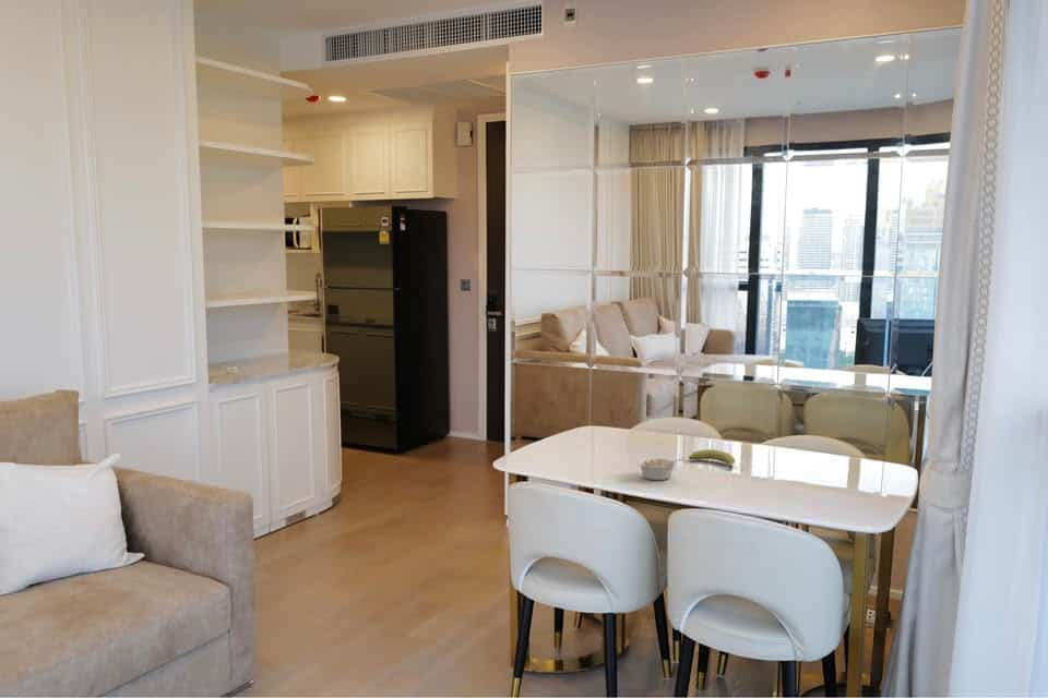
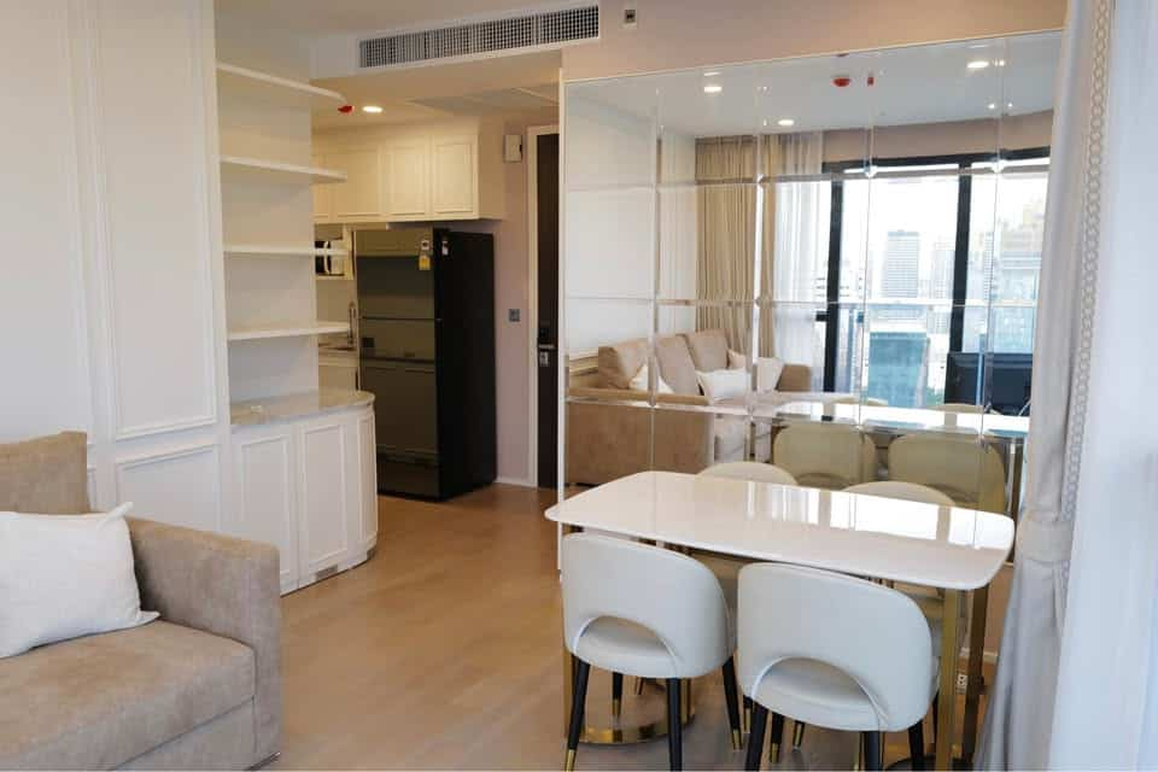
- fruit [688,448,736,471]
- legume [636,457,684,481]
